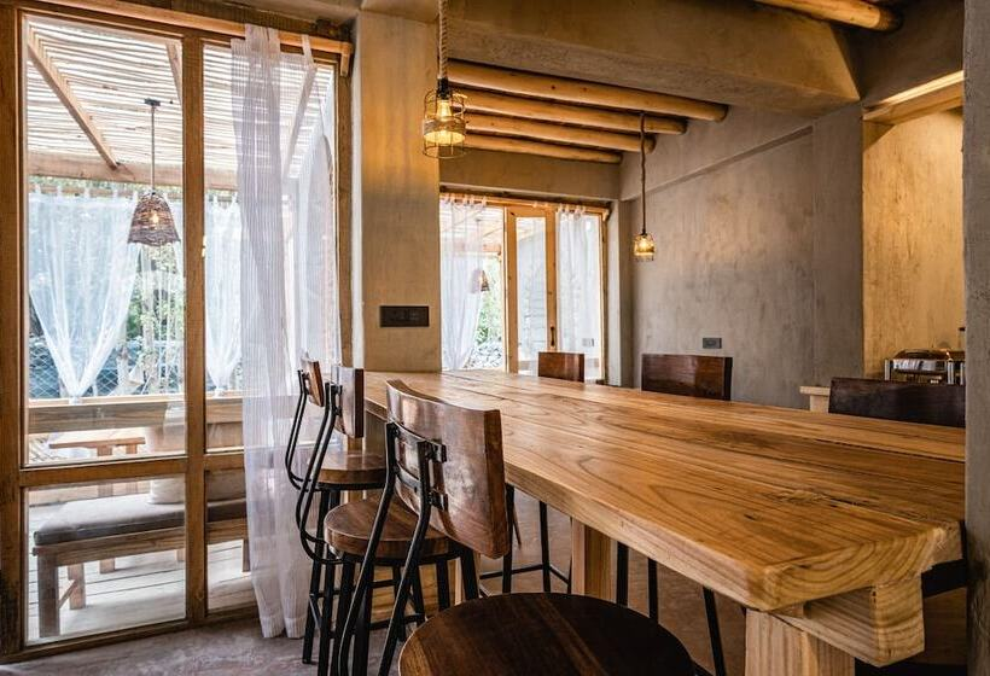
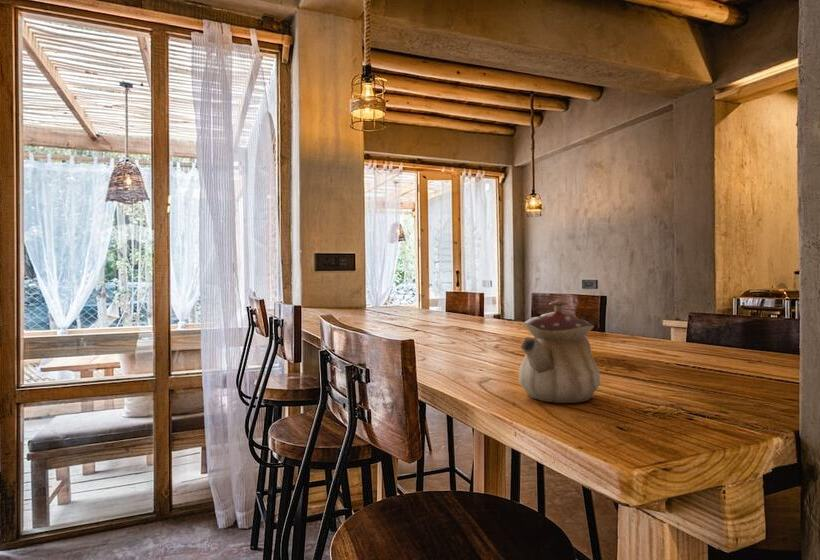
+ teapot [517,298,601,404]
